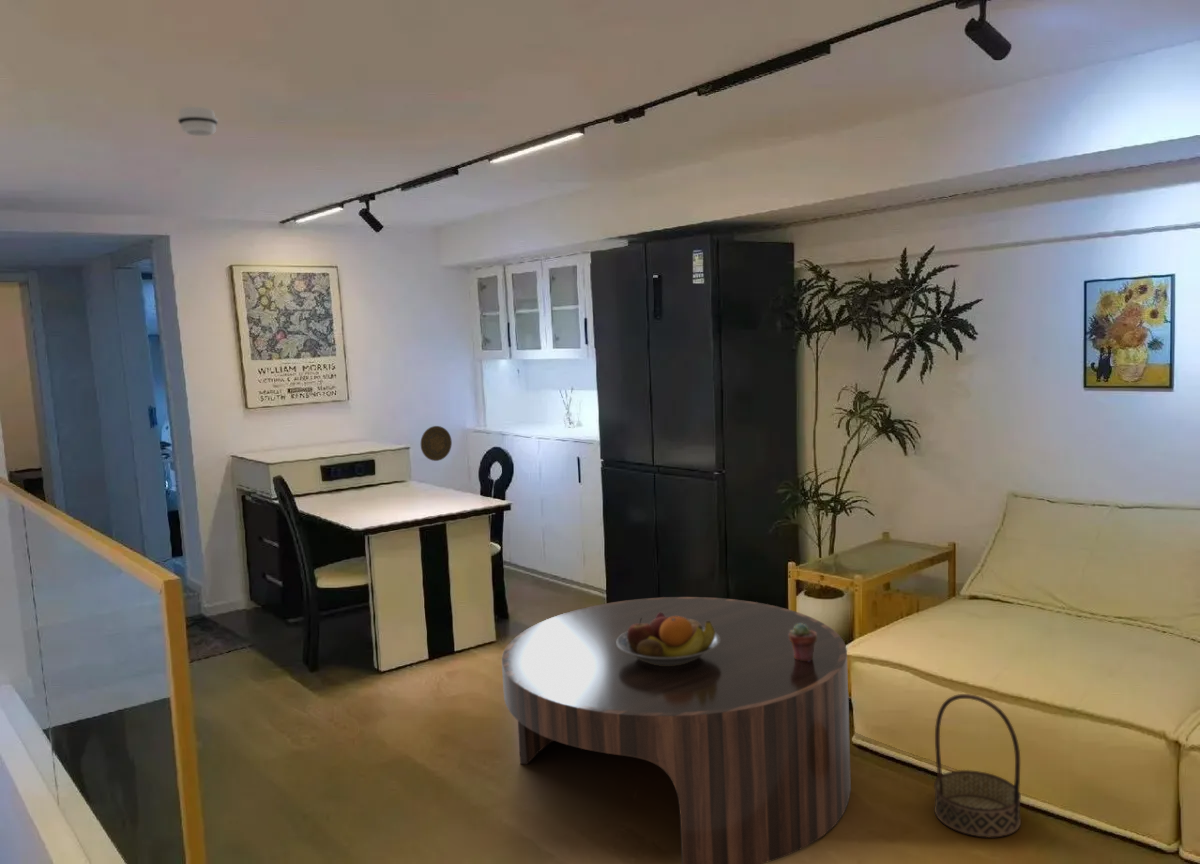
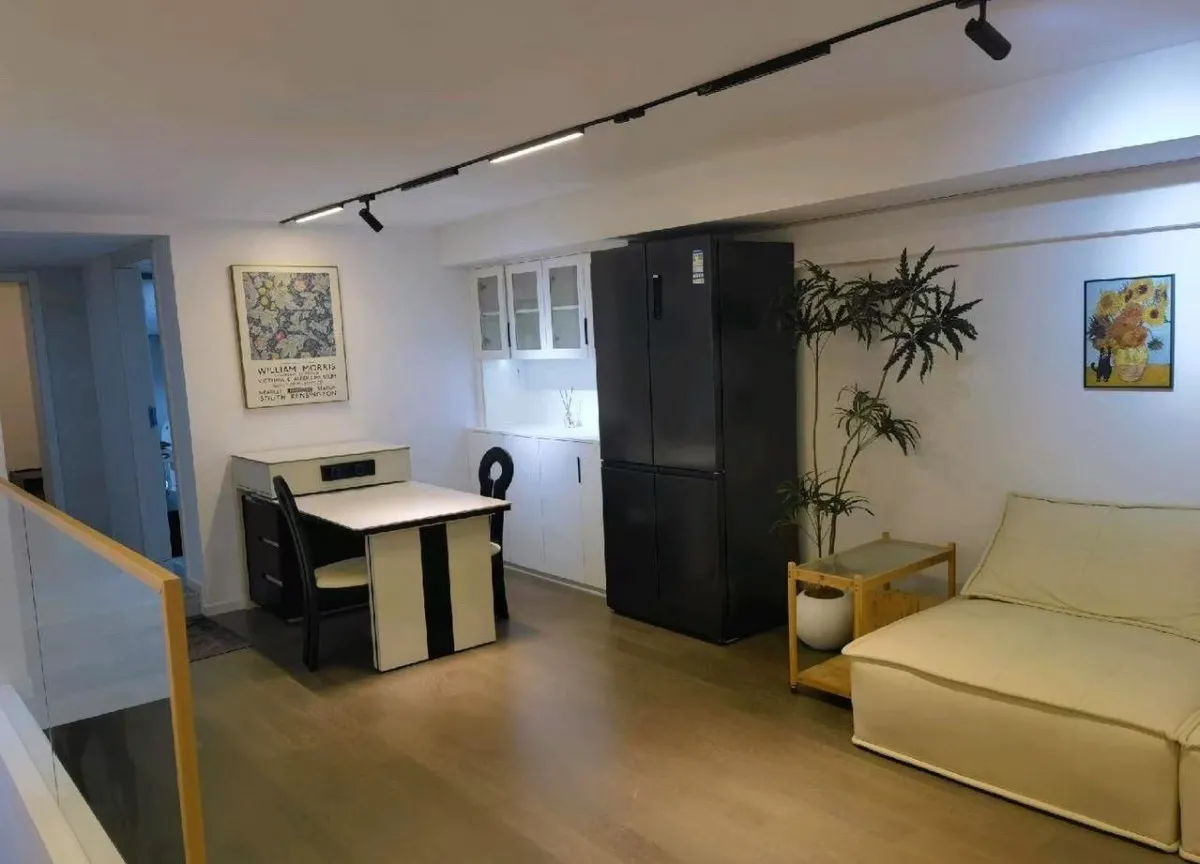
- decorative plate [420,425,453,462]
- smoke detector [177,106,219,137]
- potted succulent [789,623,817,661]
- fruit bowl [617,612,720,666]
- coffee table [501,596,852,864]
- basket [933,693,1022,839]
